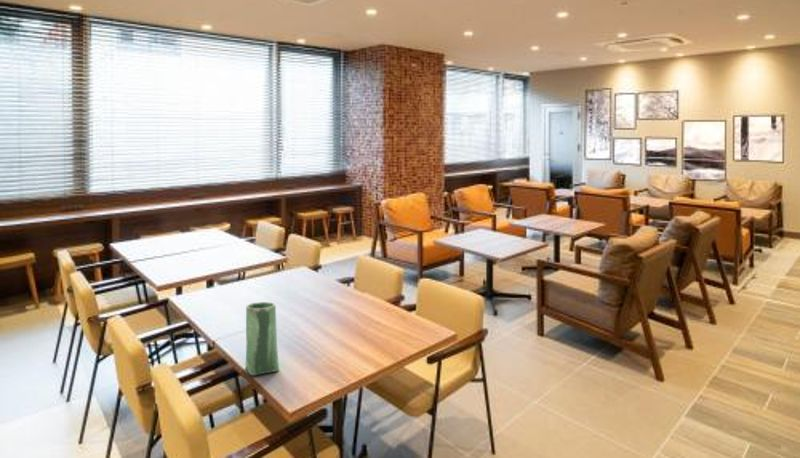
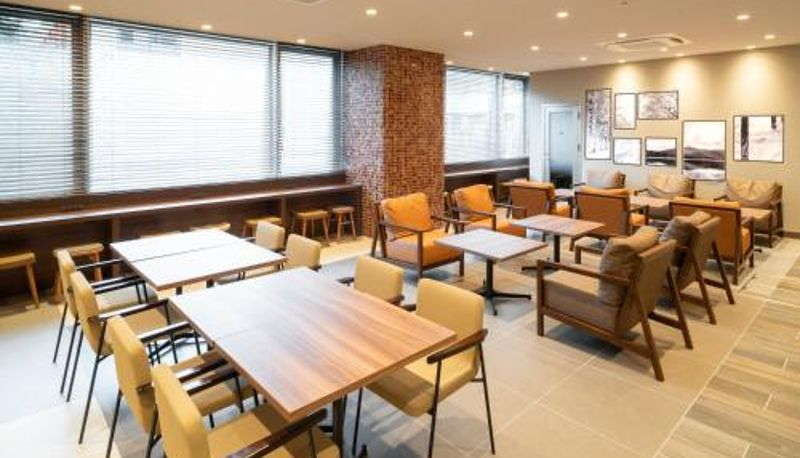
- vase [245,301,280,376]
